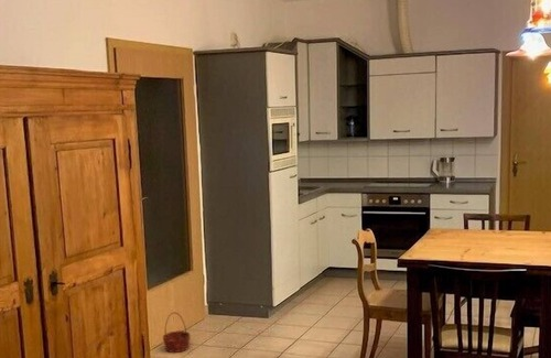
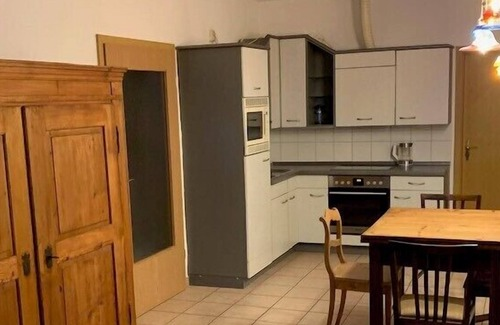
- basket [162,312,192,354]
